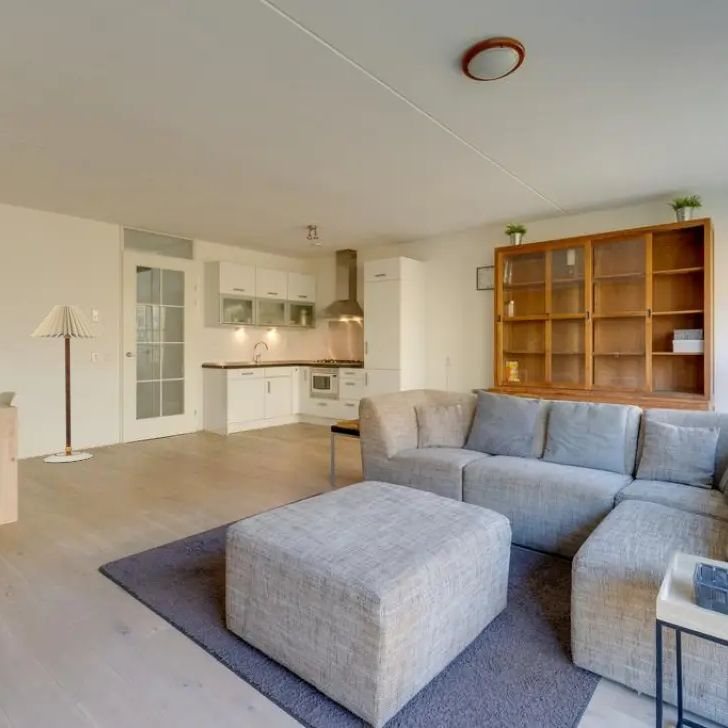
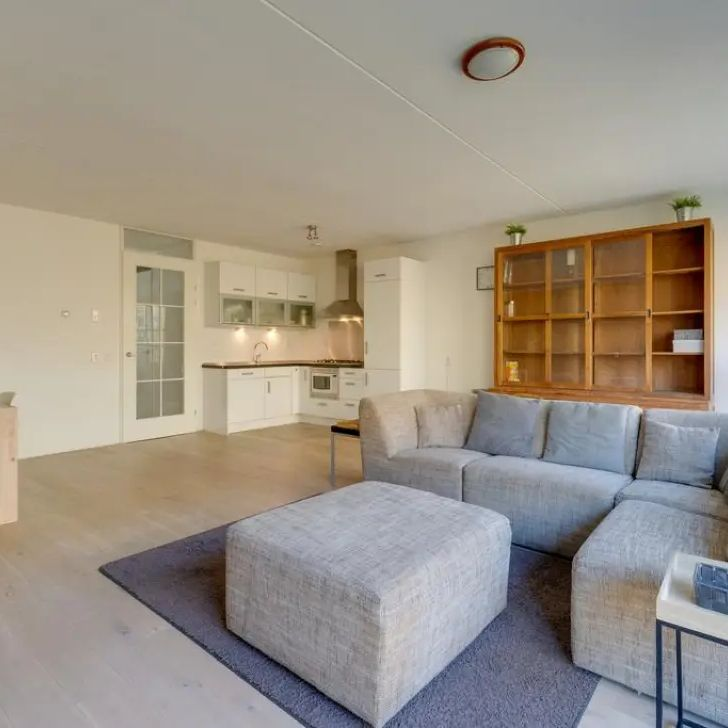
- floor lamp [30,304,103,463]
